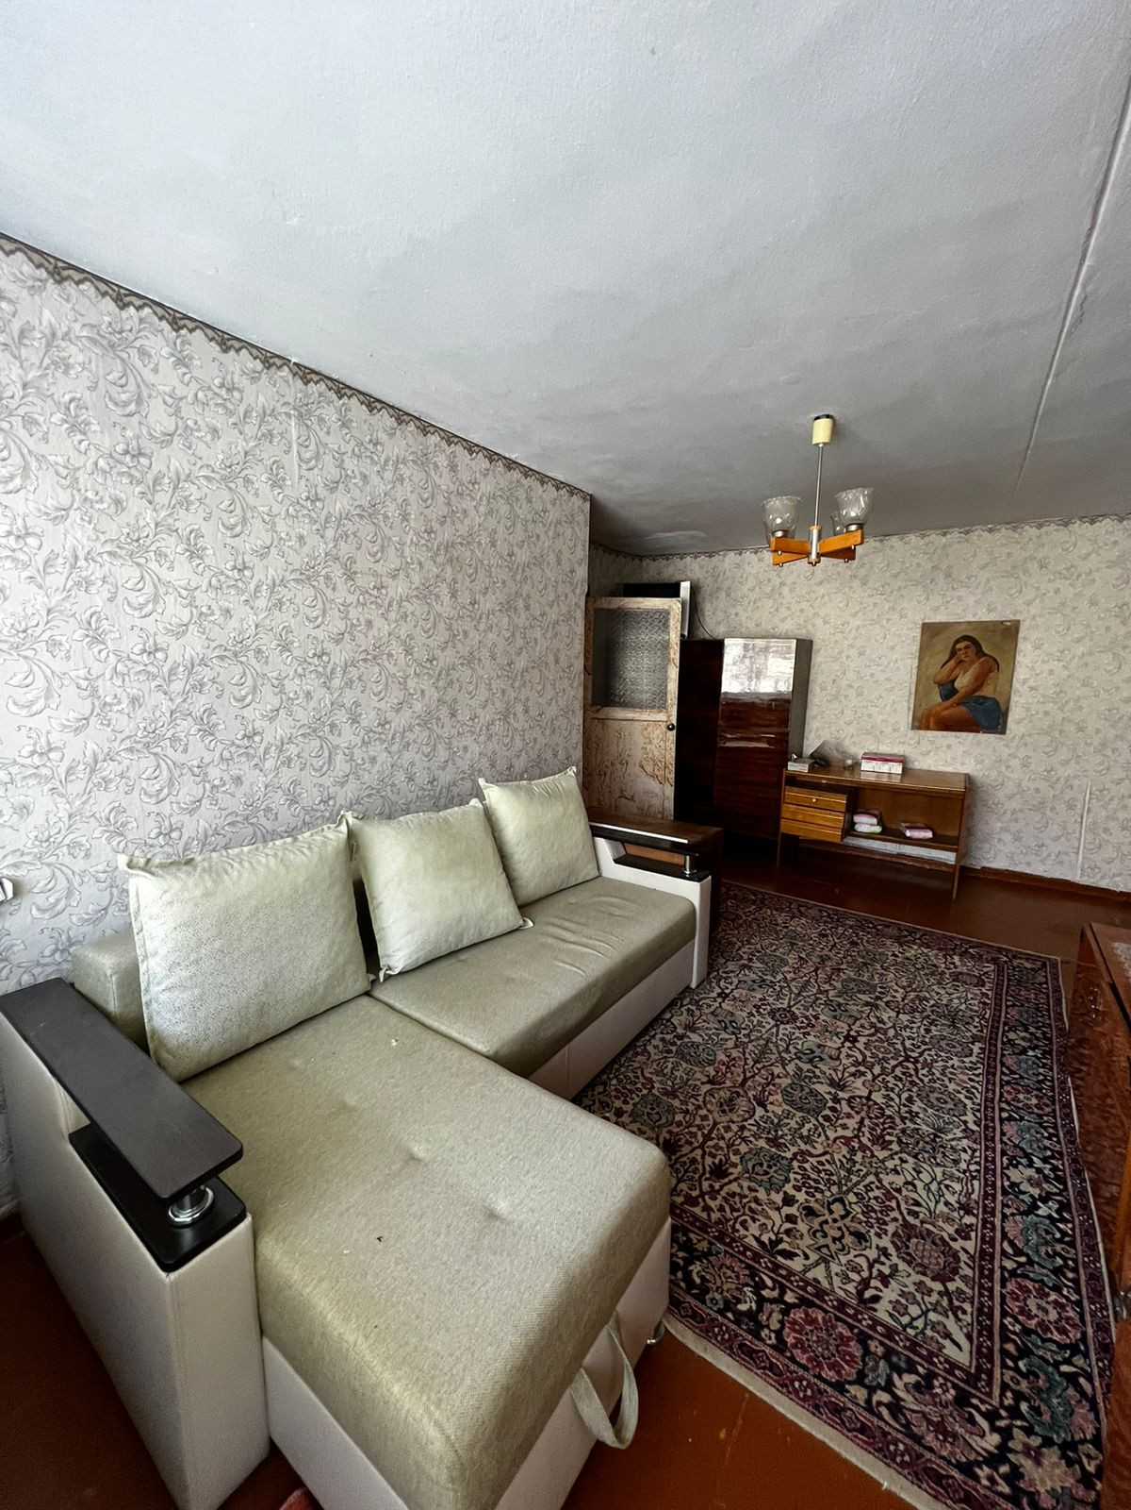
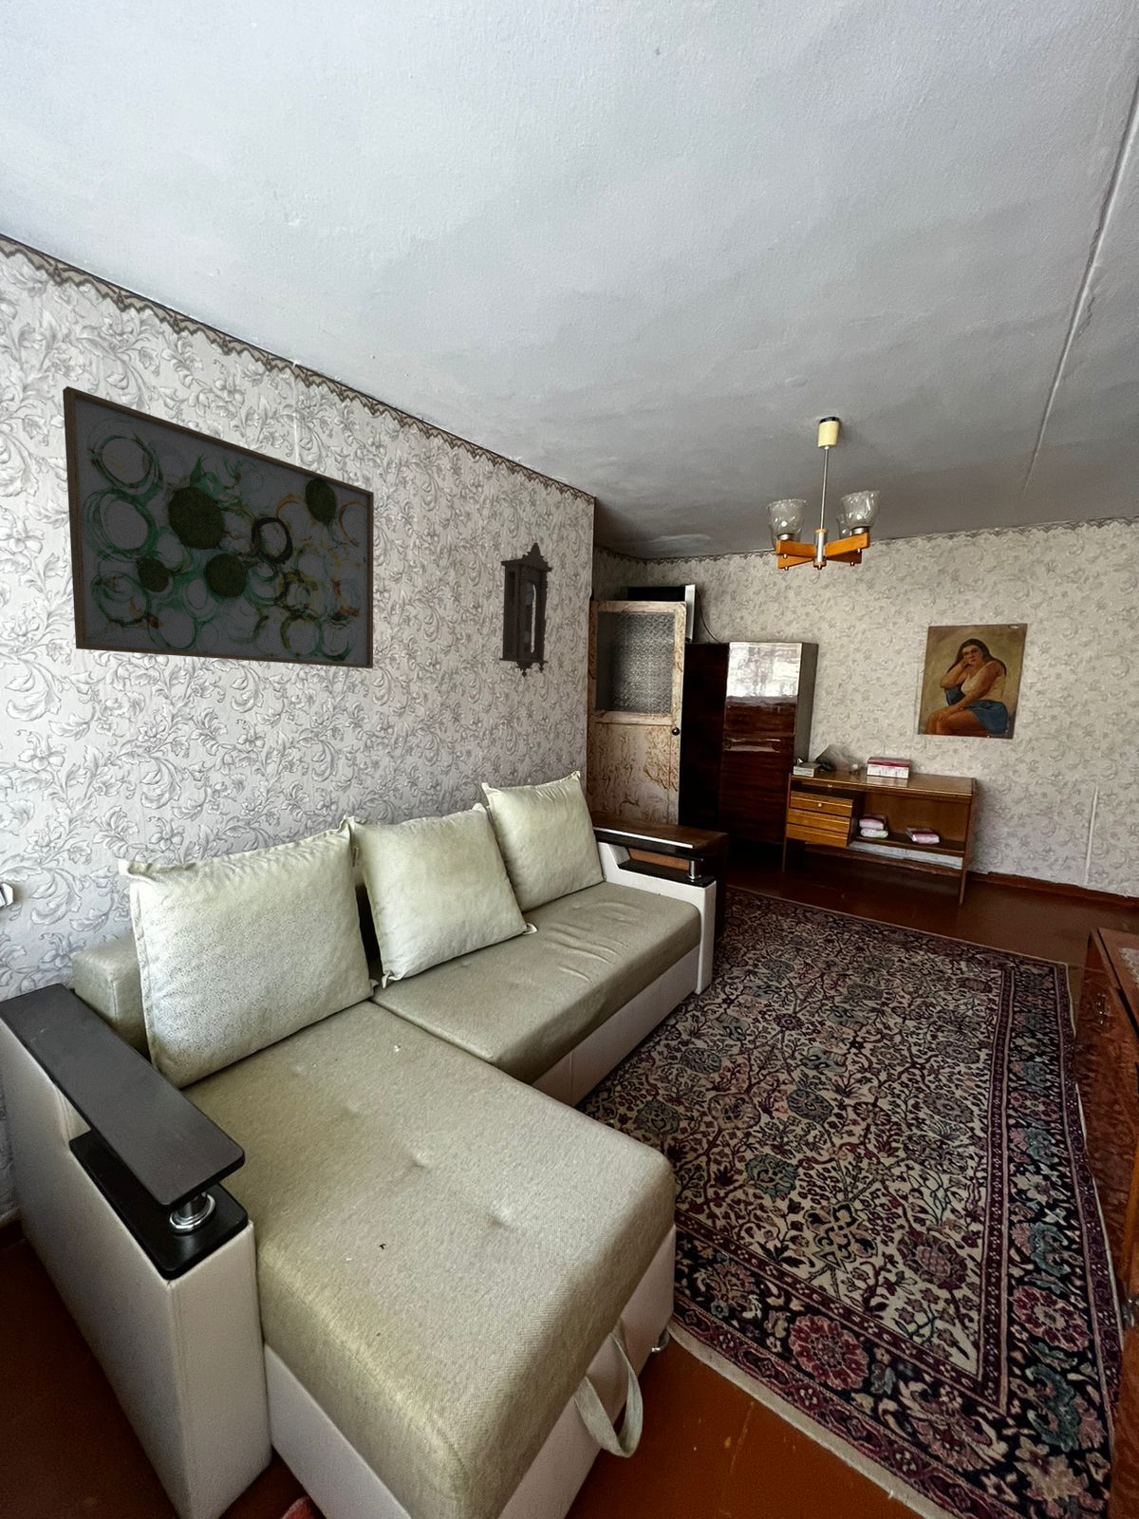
+ pendulum clock [499,541,554,679]
+ wall art [62,385,374,670]
